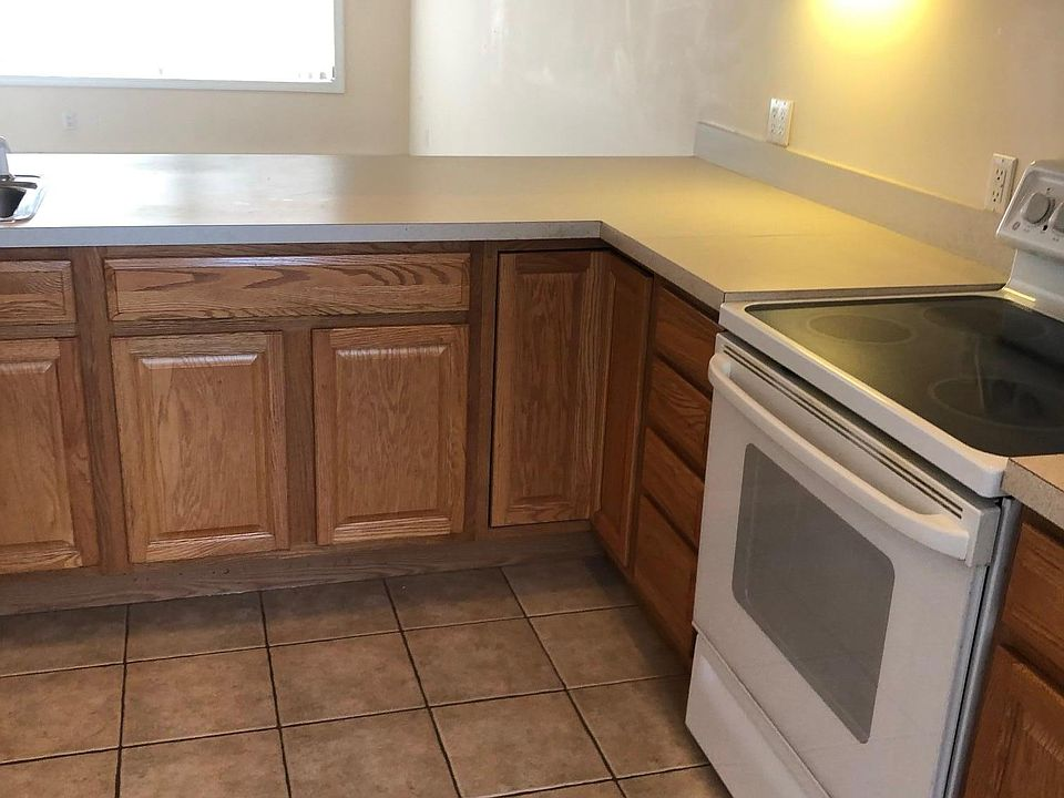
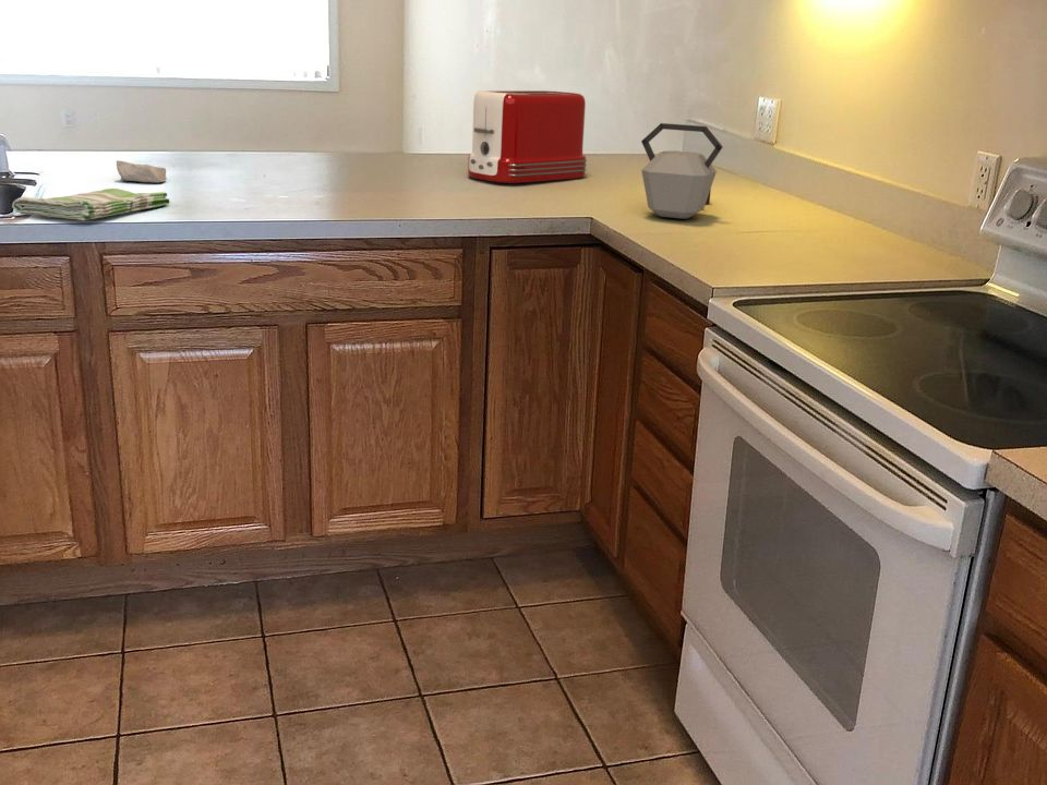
+ soap bar [116,159,168,183]
+ toaster [467,89,588,184]
+ kettle [640,122,724,219]
+ dish towel [11,188,171,221]
